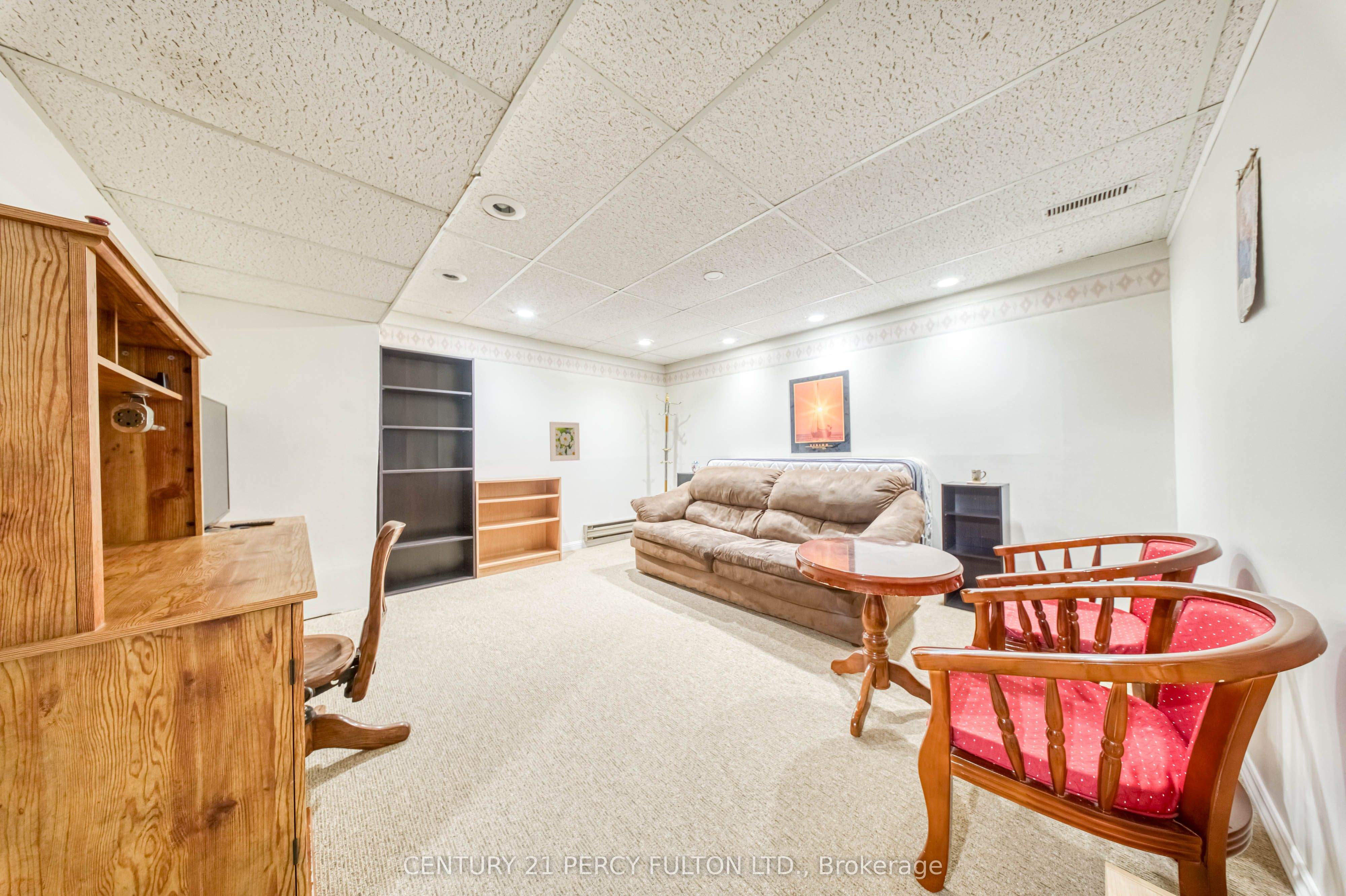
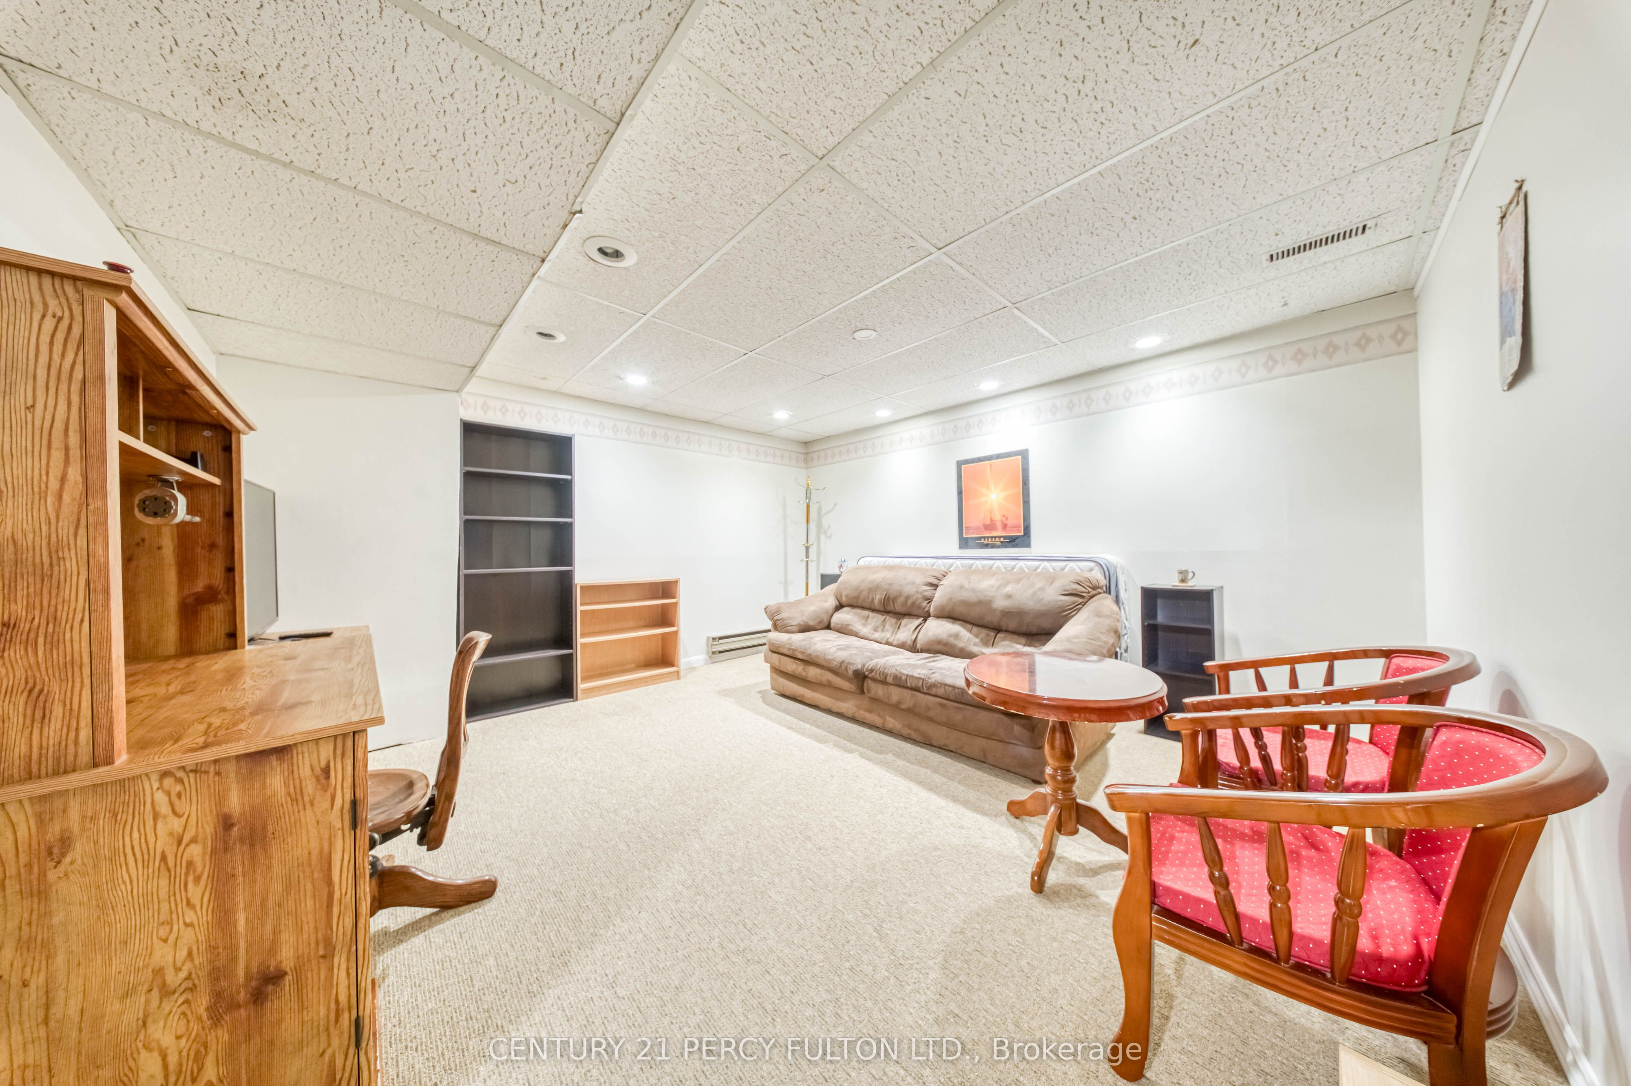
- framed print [549,421,580,461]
